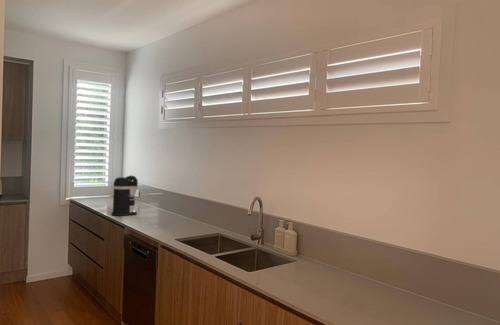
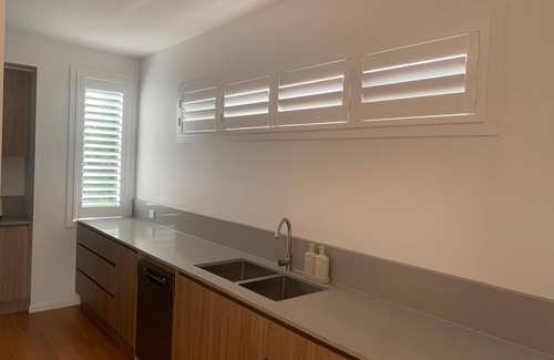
- coffee maker [111,174,139,217]
